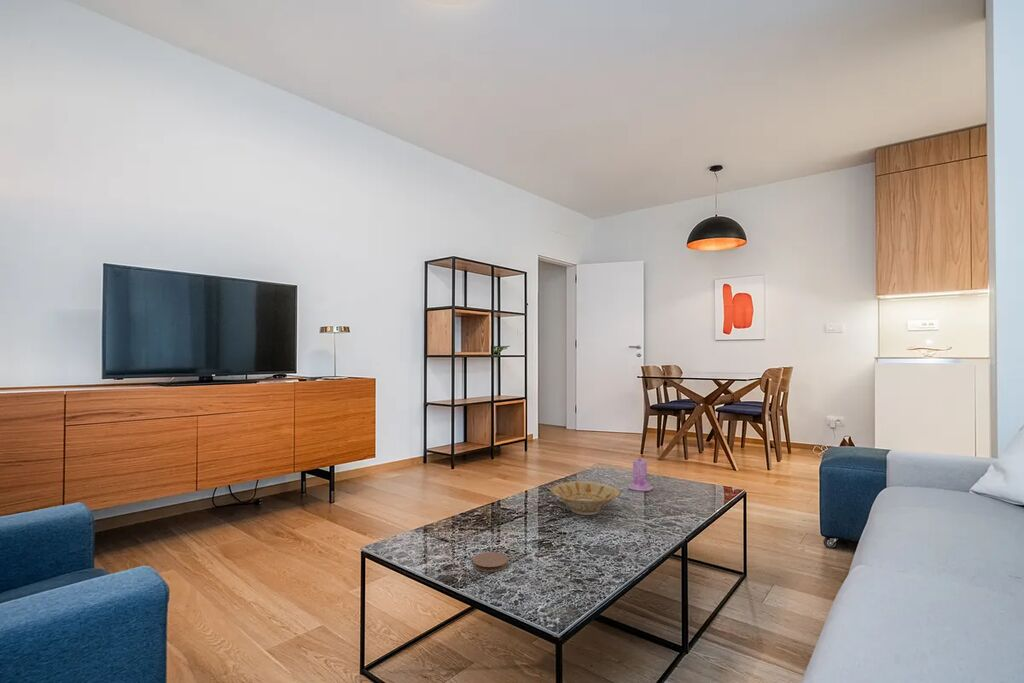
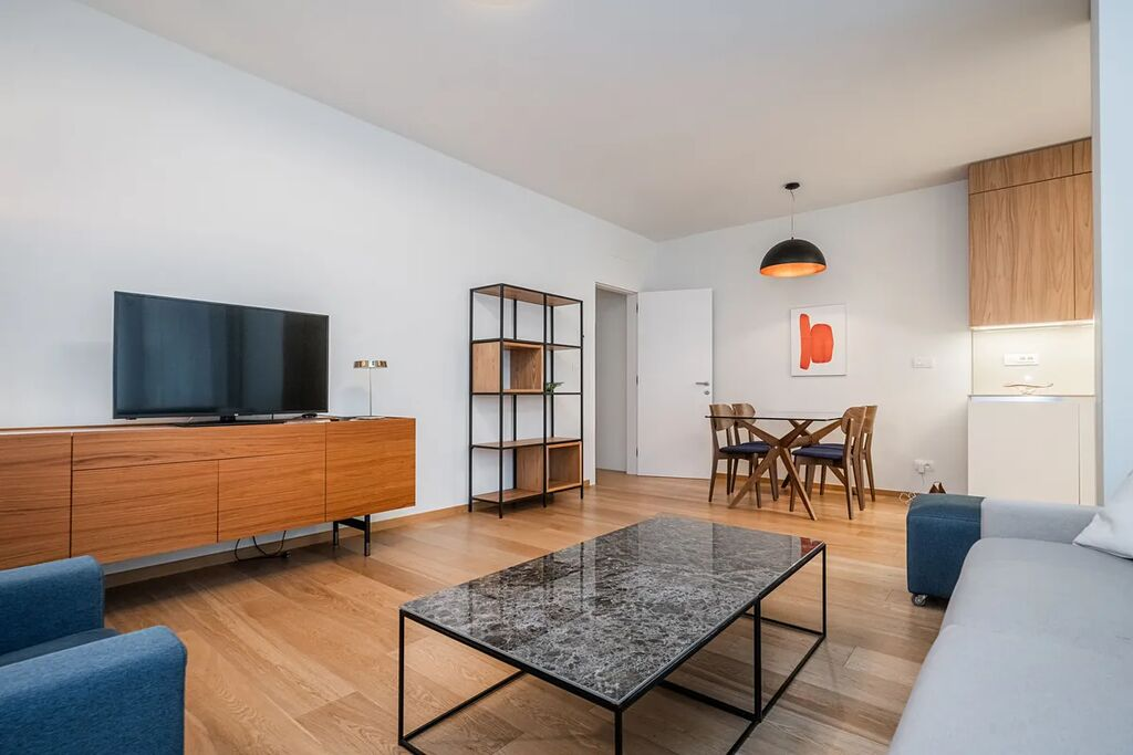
- coaster [472,551,509,573]
- candle [627,456,654,492]
- bowl [550,480,622,516]
